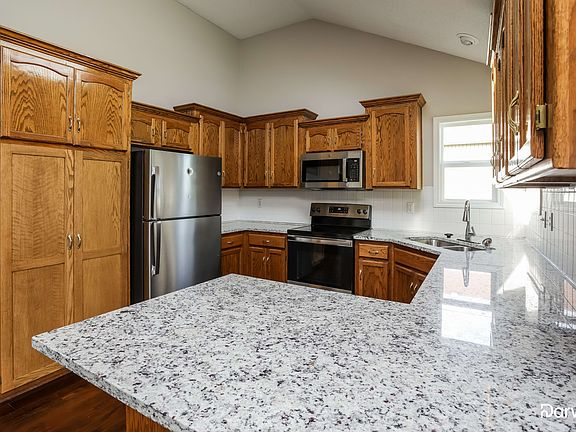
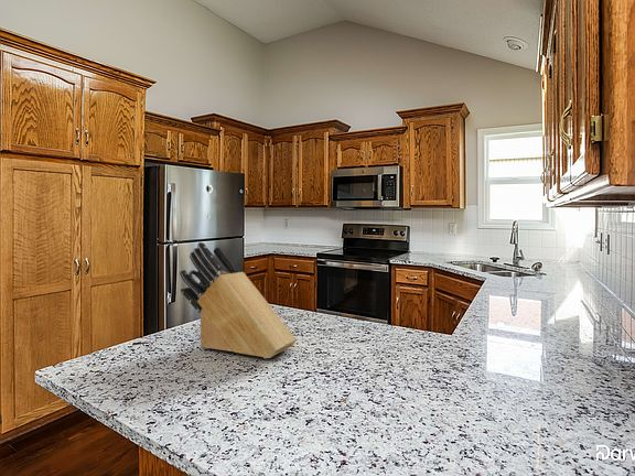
+ knife block [179,241,298,359]
